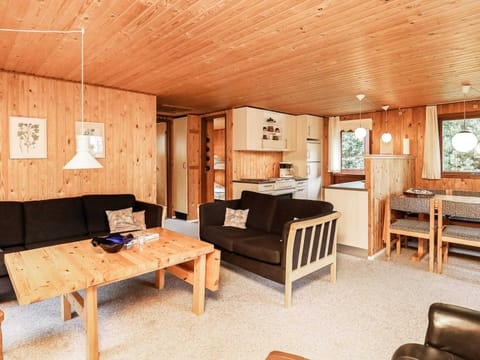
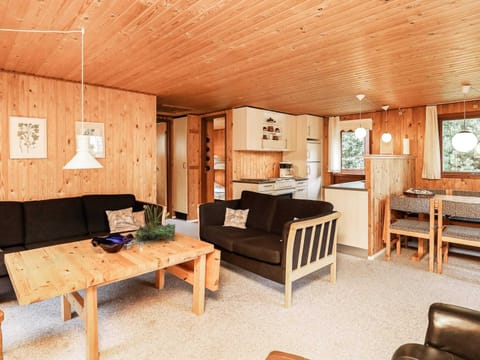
+ plant [134,203,176,241]
